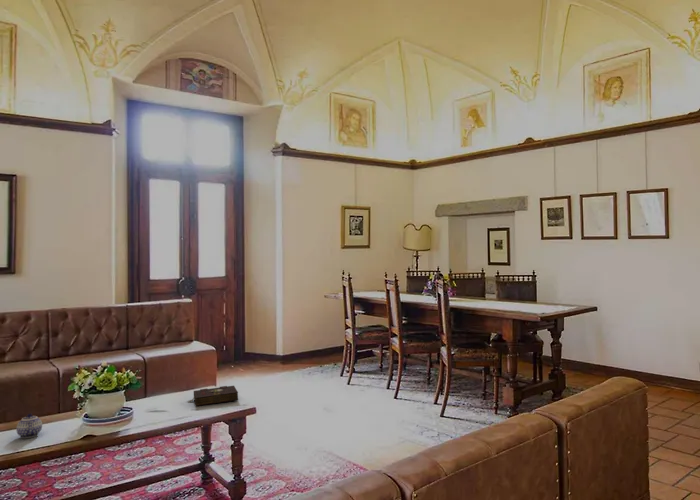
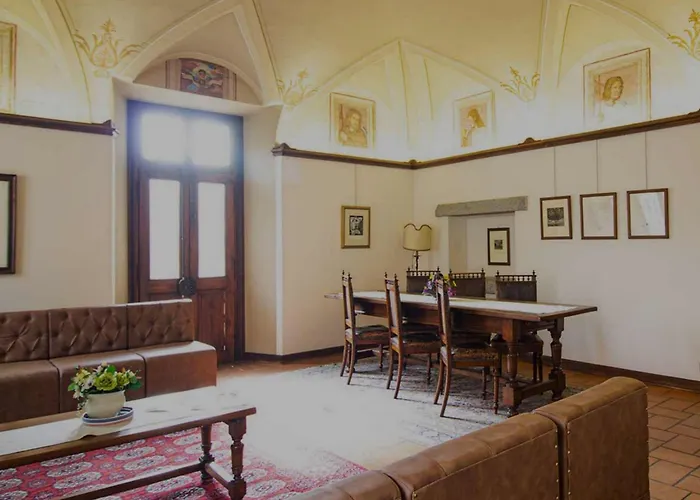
- teapot [15,413,43,439]
- book [186,385,239,407]
